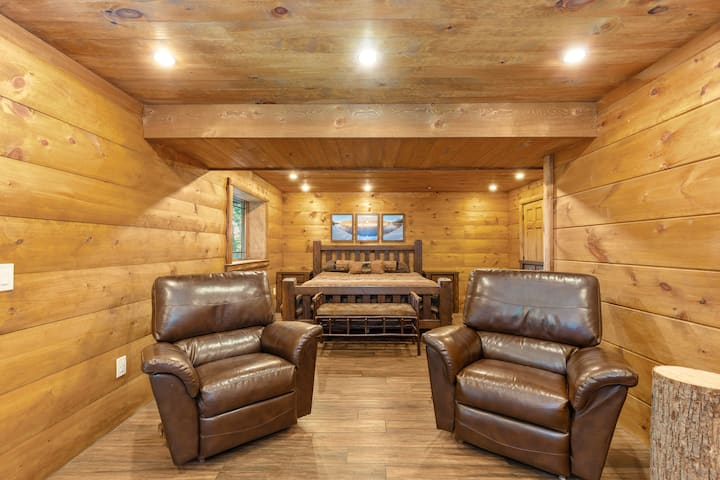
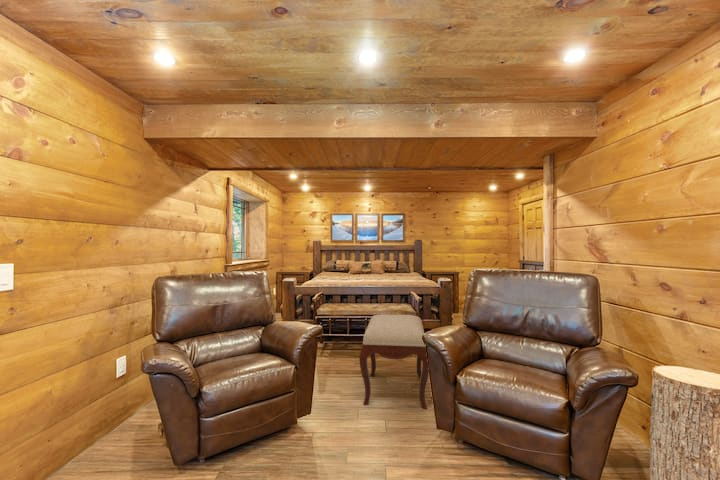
+ ottoman [358,313,430,410]
